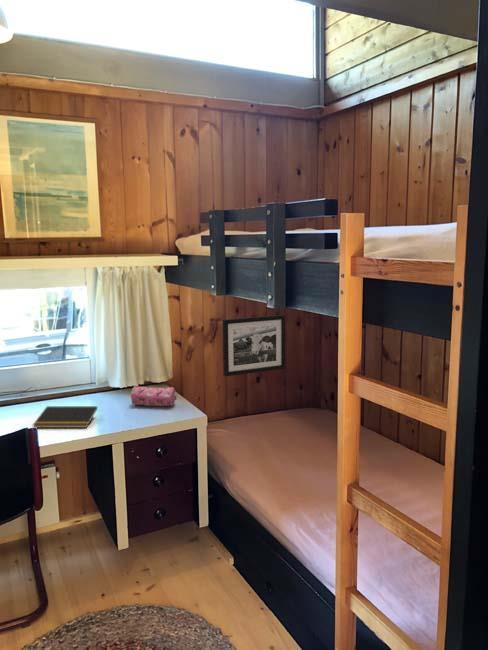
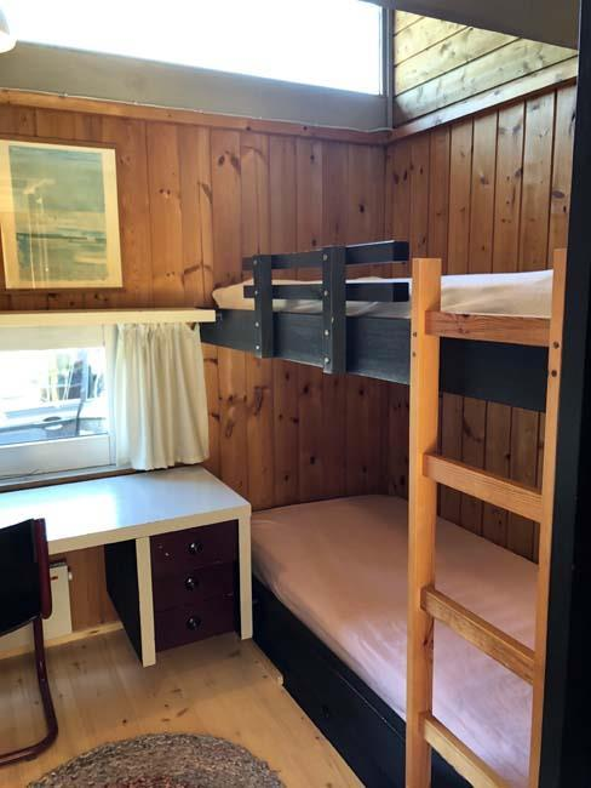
- notepad [32,405,99,429]
- picture frame [222,314,286,377]
- pencil case [130,385,177,407]
